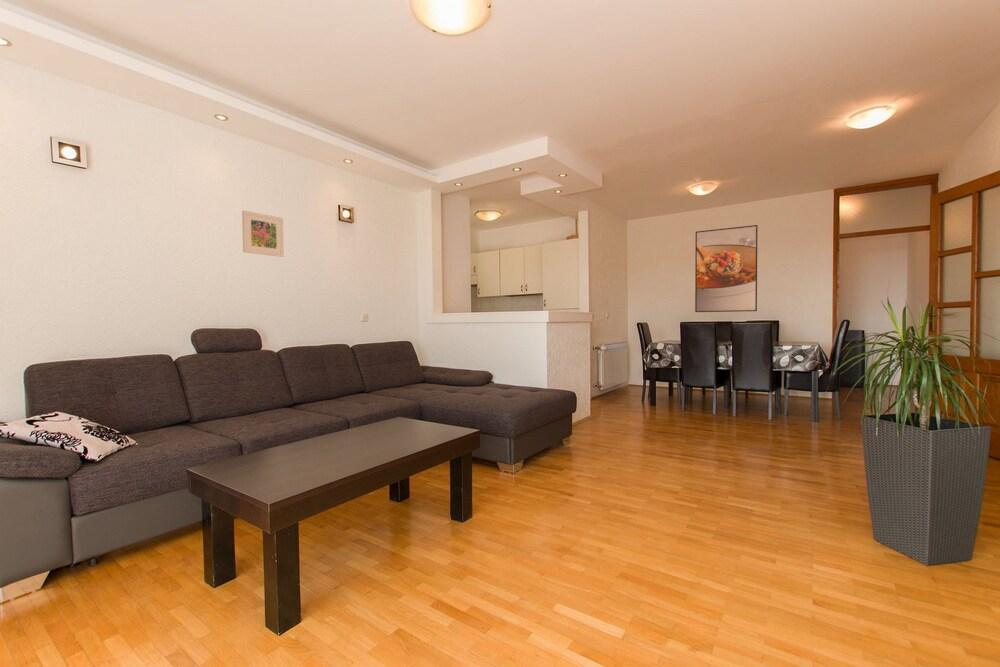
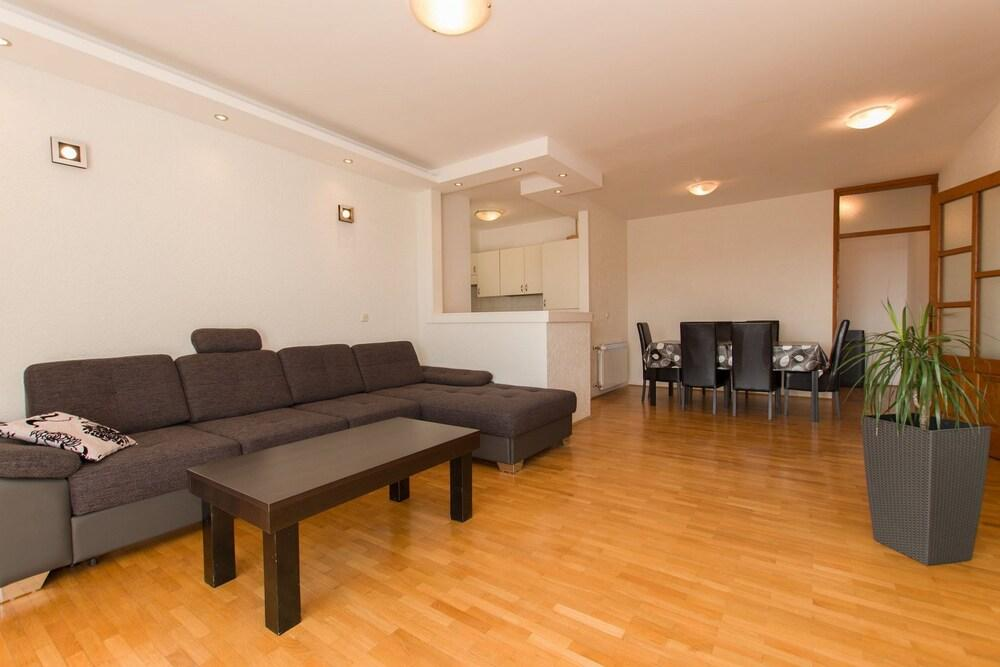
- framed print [241,210,285,258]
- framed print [694,224,759,313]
